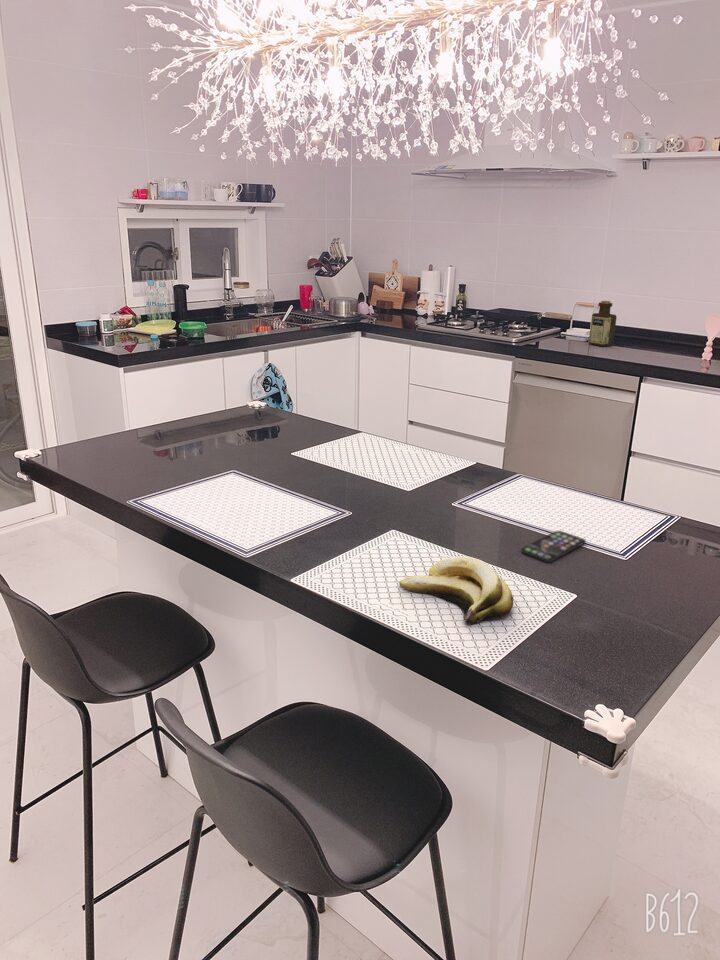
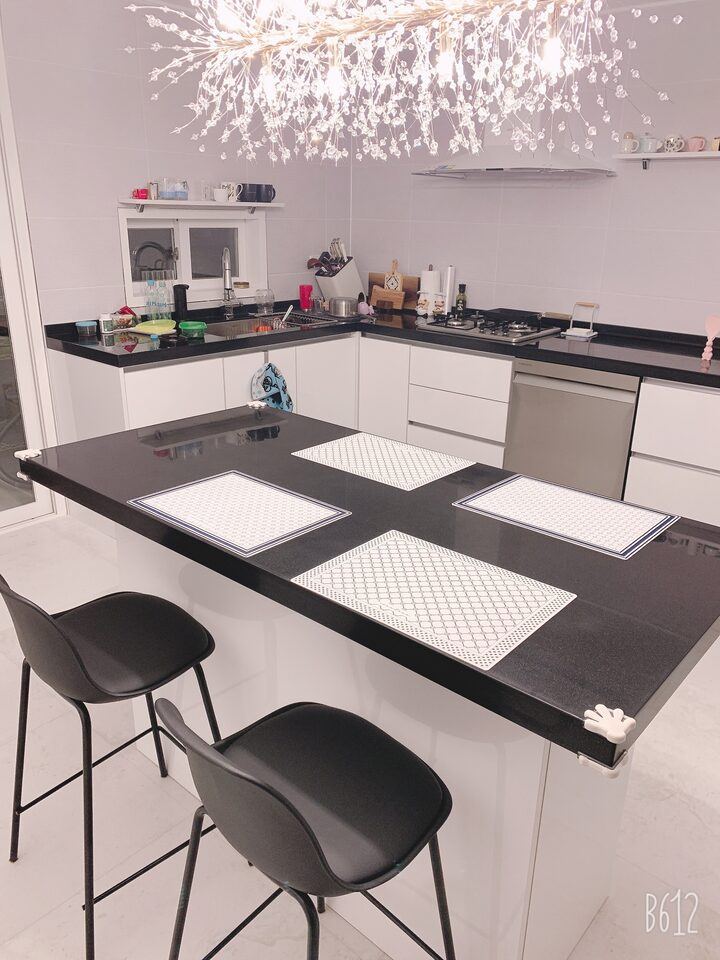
- bottle [588,300,617,347]
- smartphone [520,530,587,563]
- banana [398,555,514,625]
